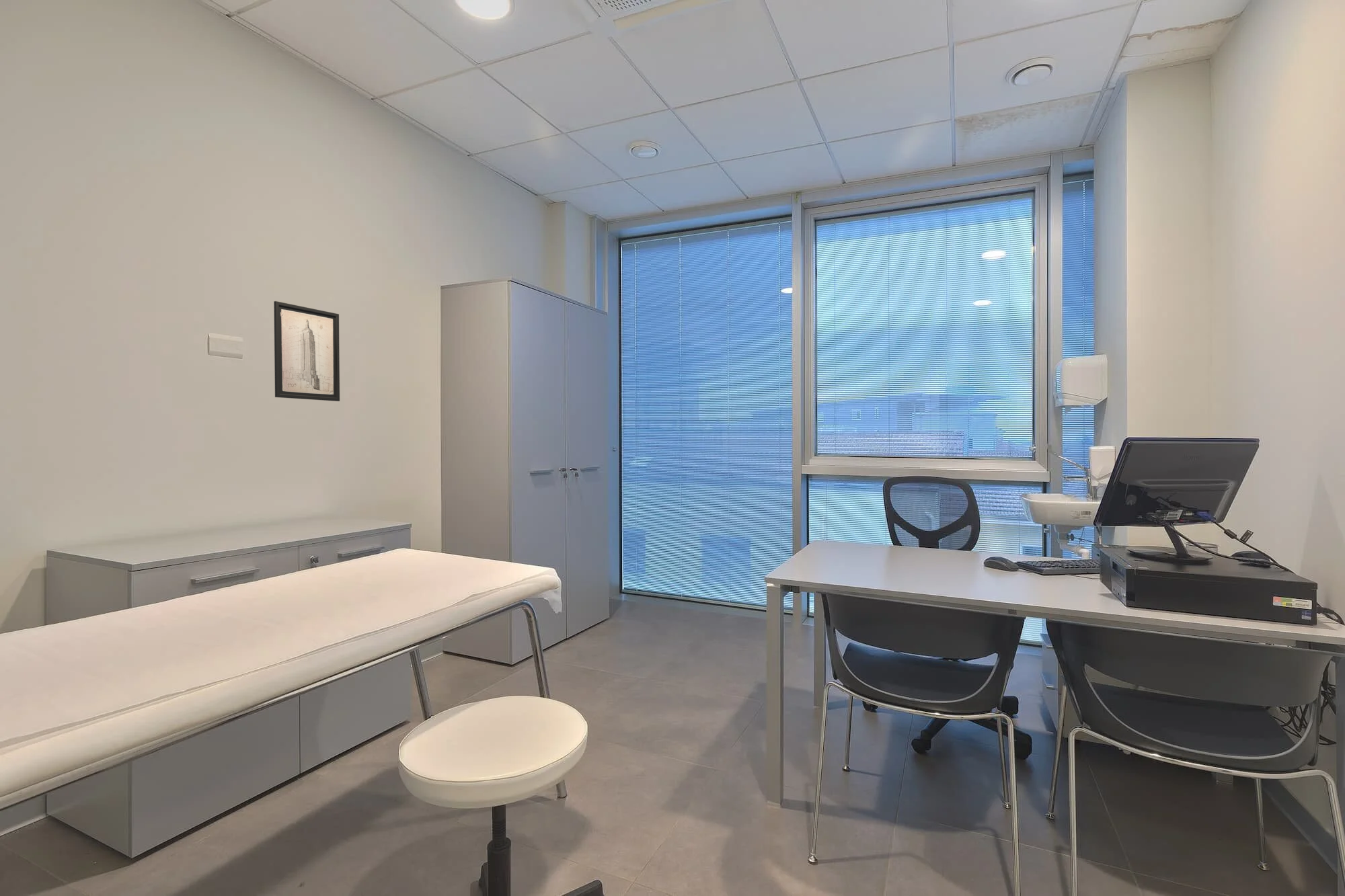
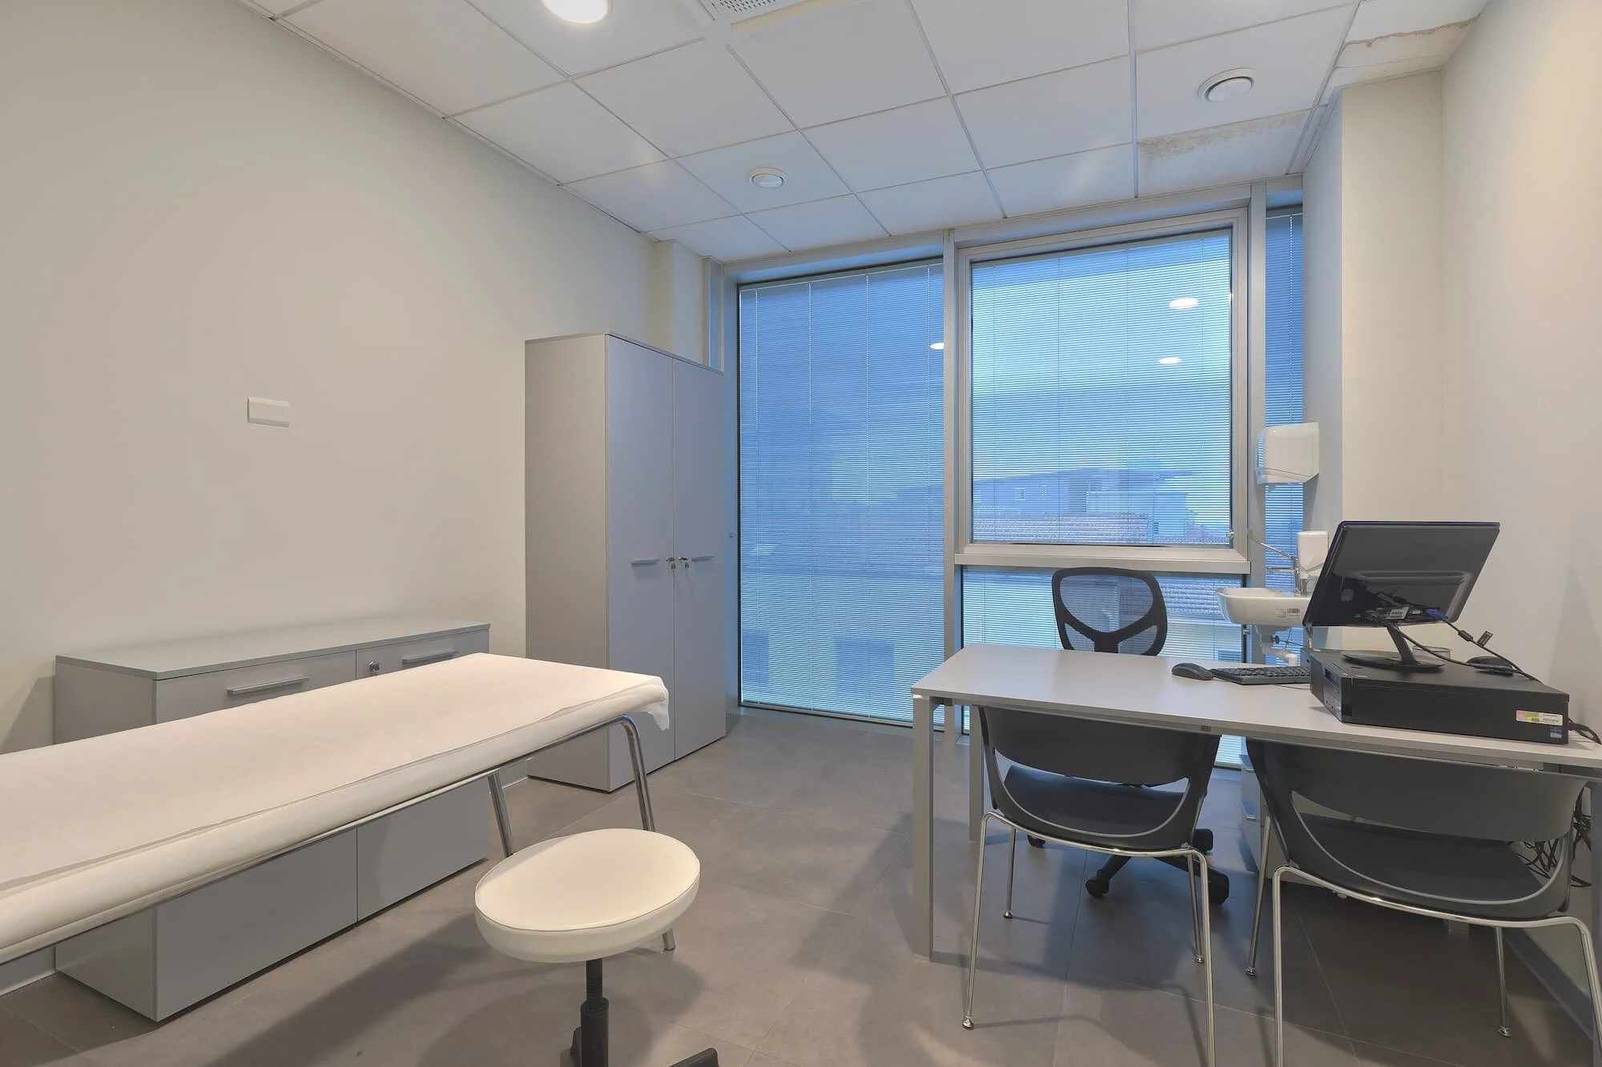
- wall art [273,300,340,402]
